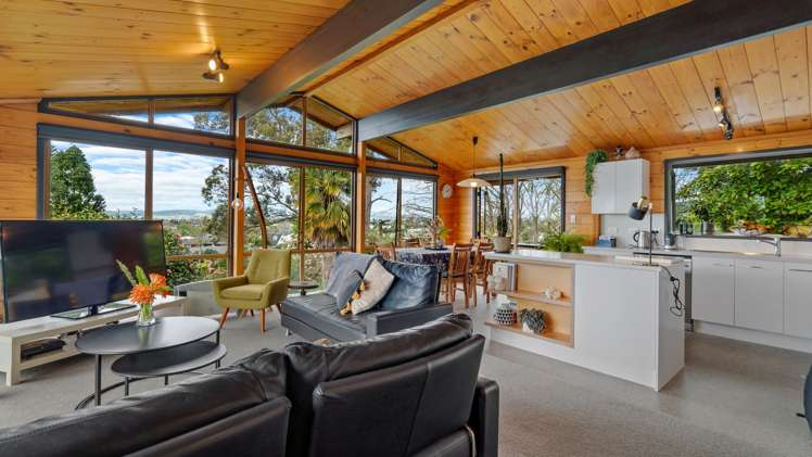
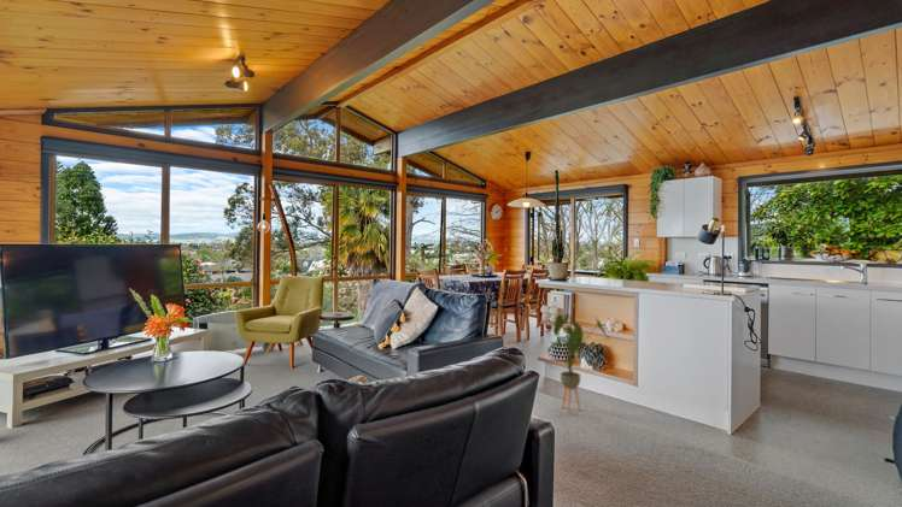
+ house plant [546,312,610,414]
